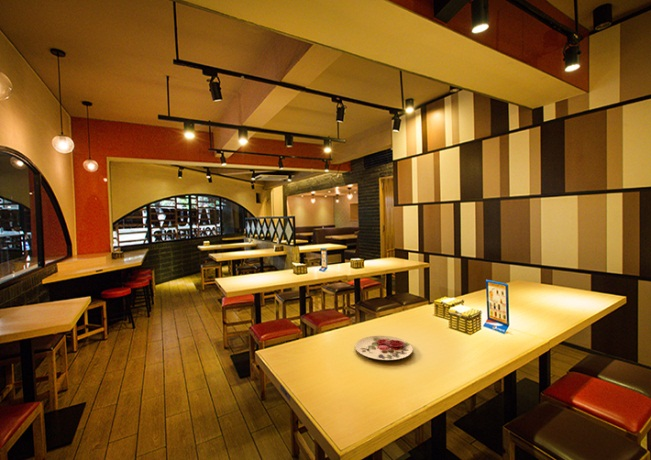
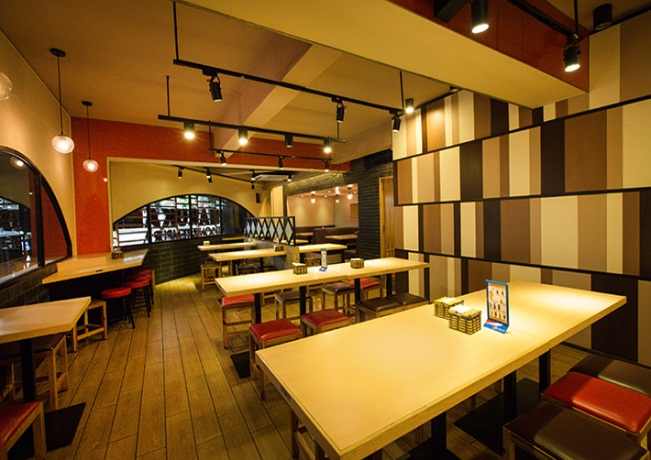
- plate [354,335,414,361]
